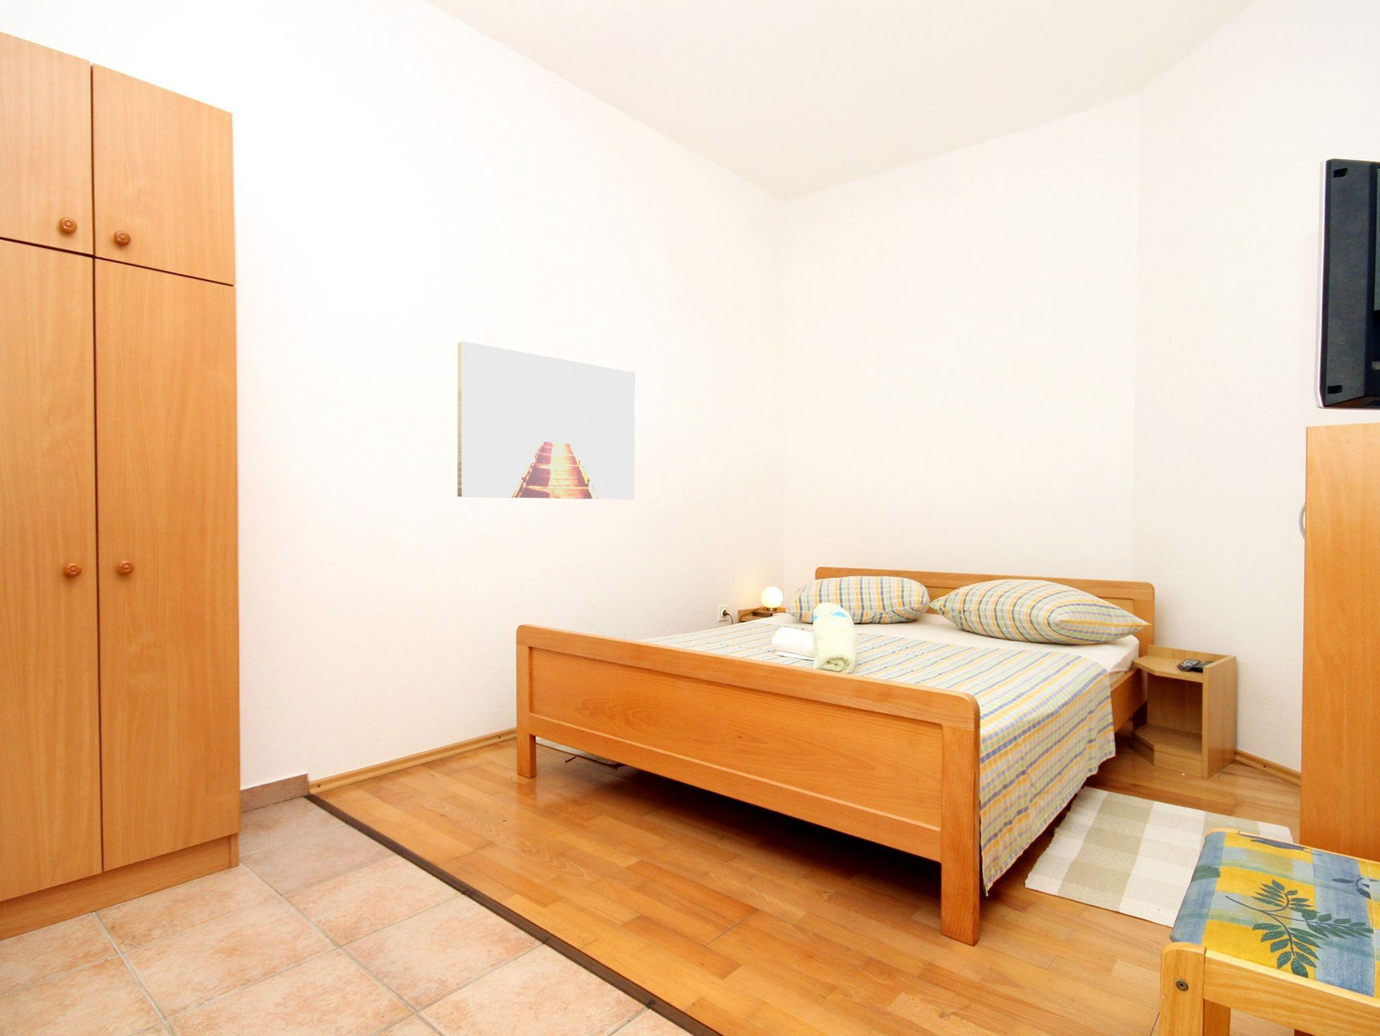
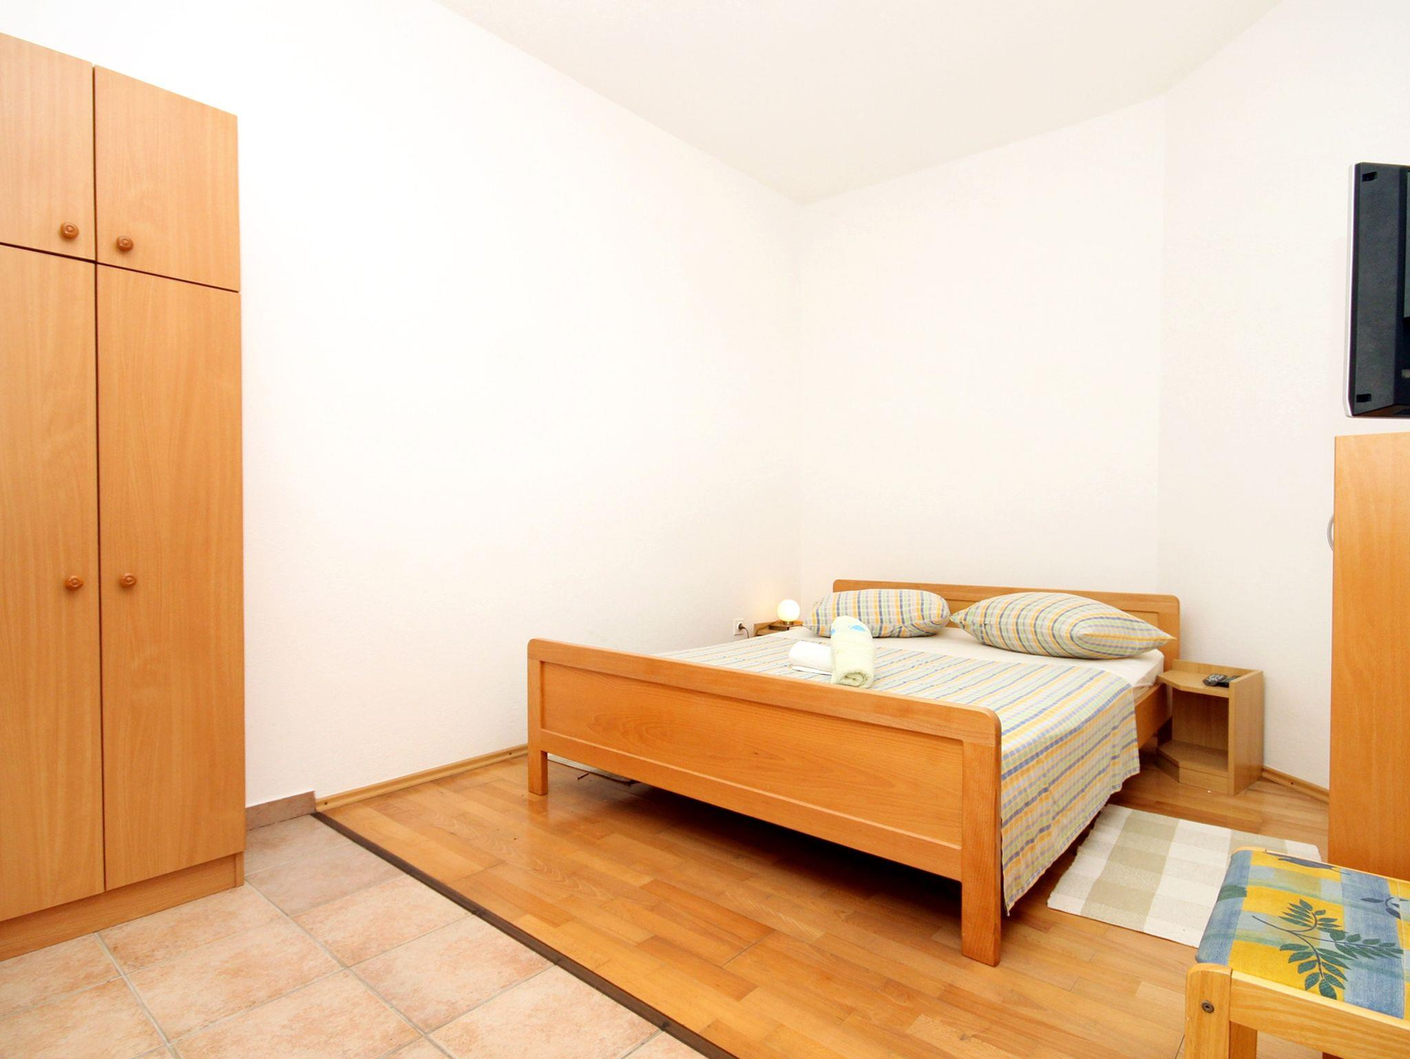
- wall art [457,341,636,499]
